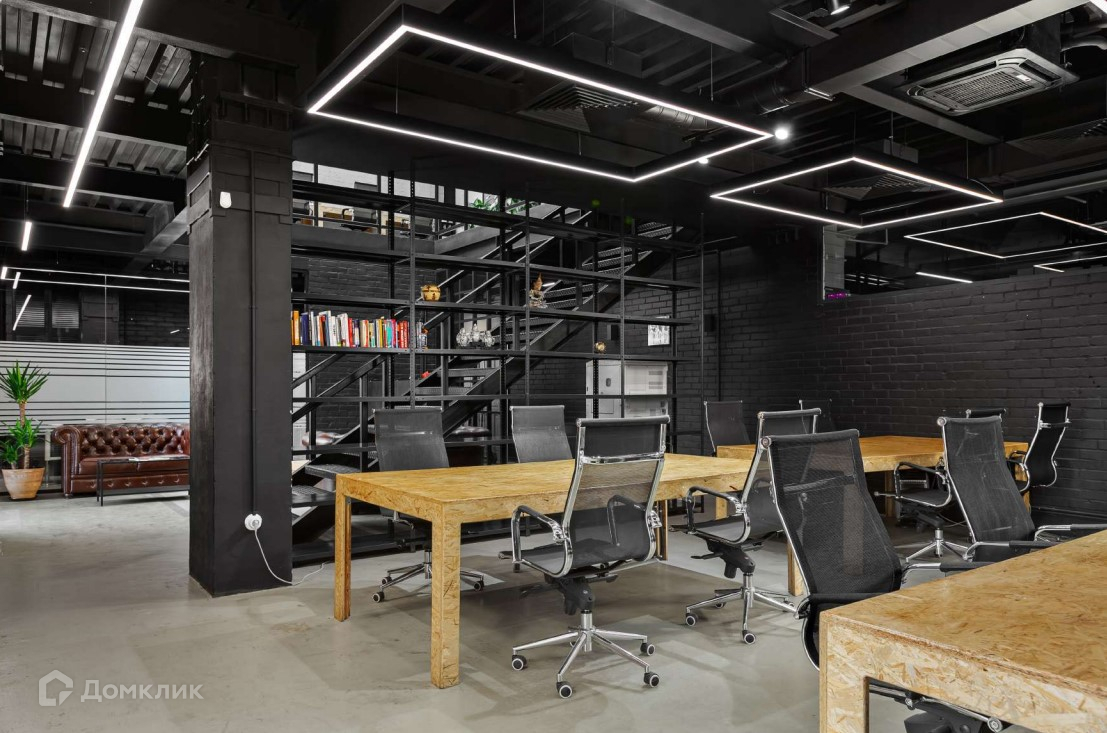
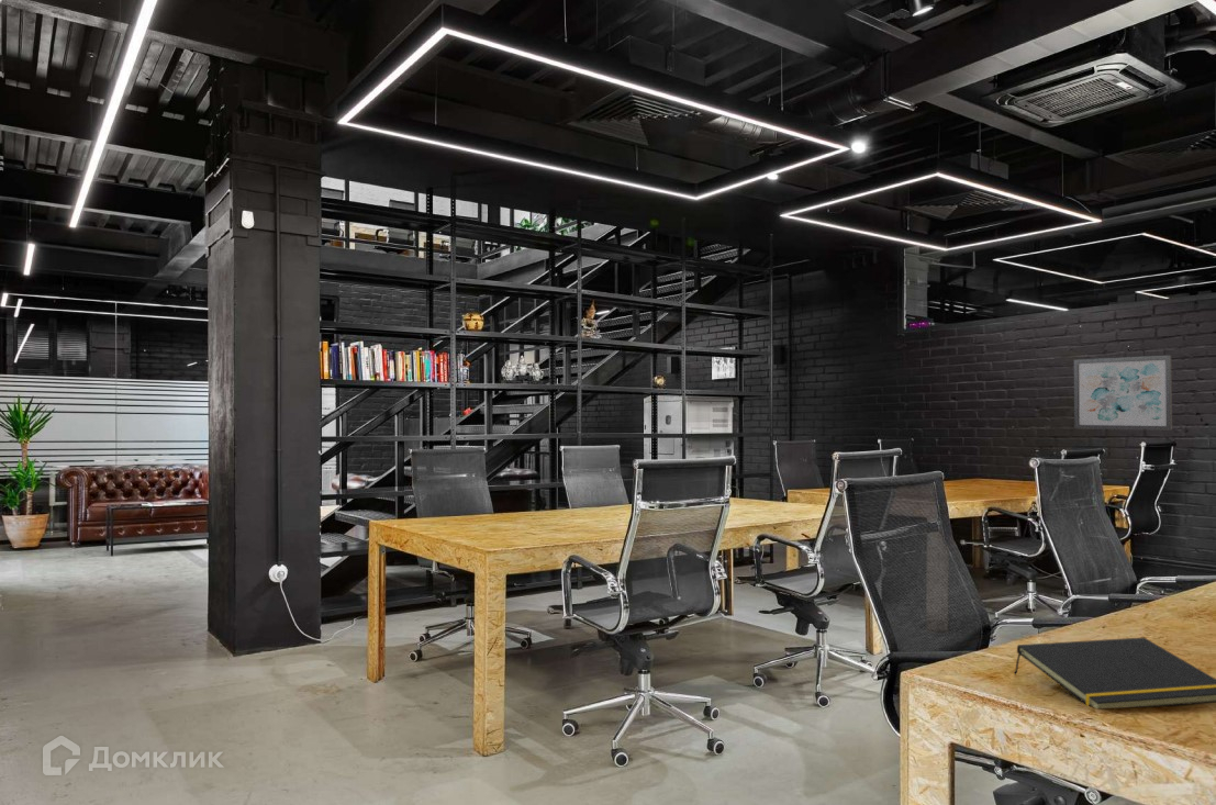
+ wall art [1073,355,1173,432]
+ notepad [1014,637,1216,709]
